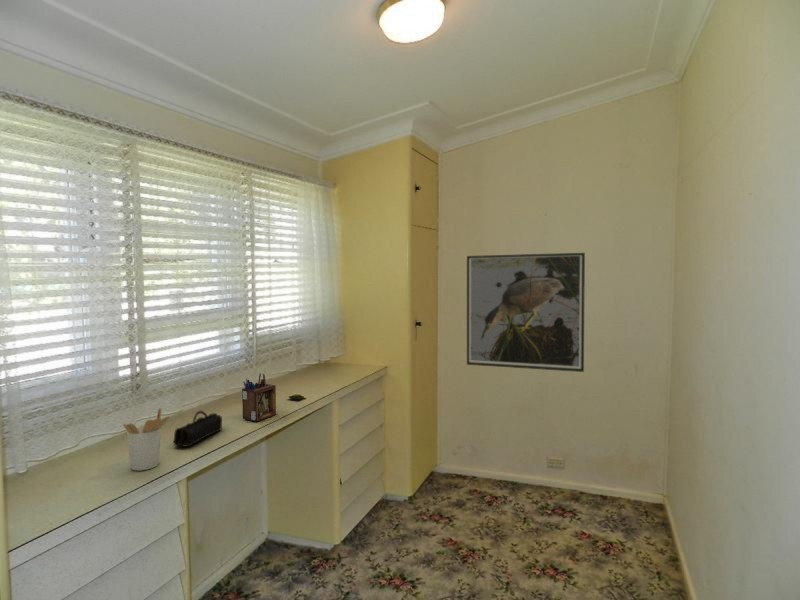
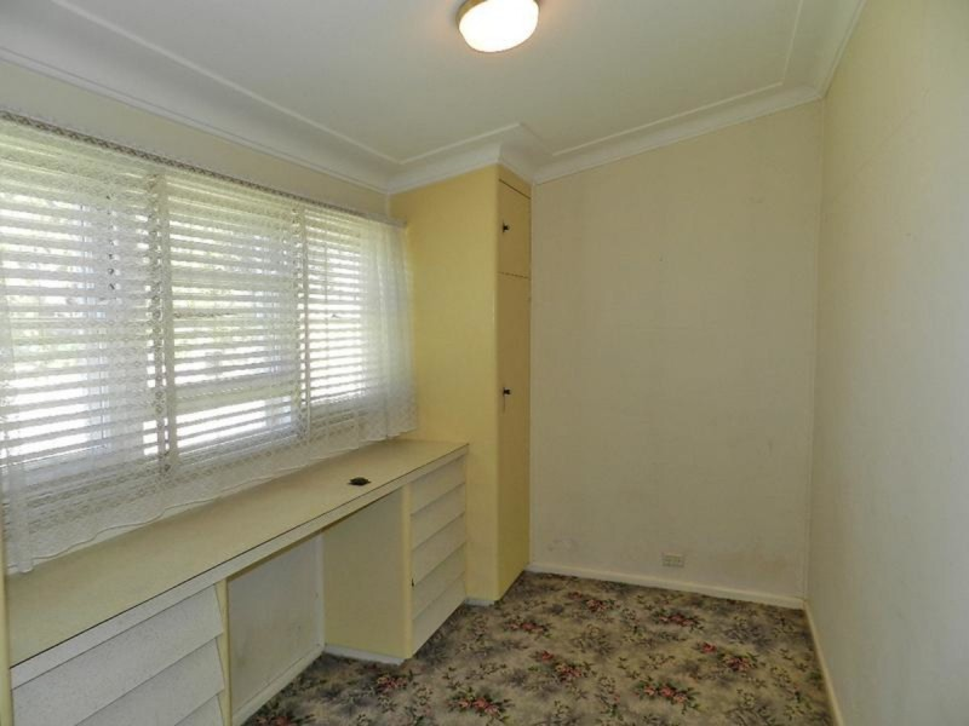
- utensil holder [122,407,171,472]
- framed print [466,252,586,373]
- desk organizer [241,372,277,423]
- pencil case [173,410,223,448]
